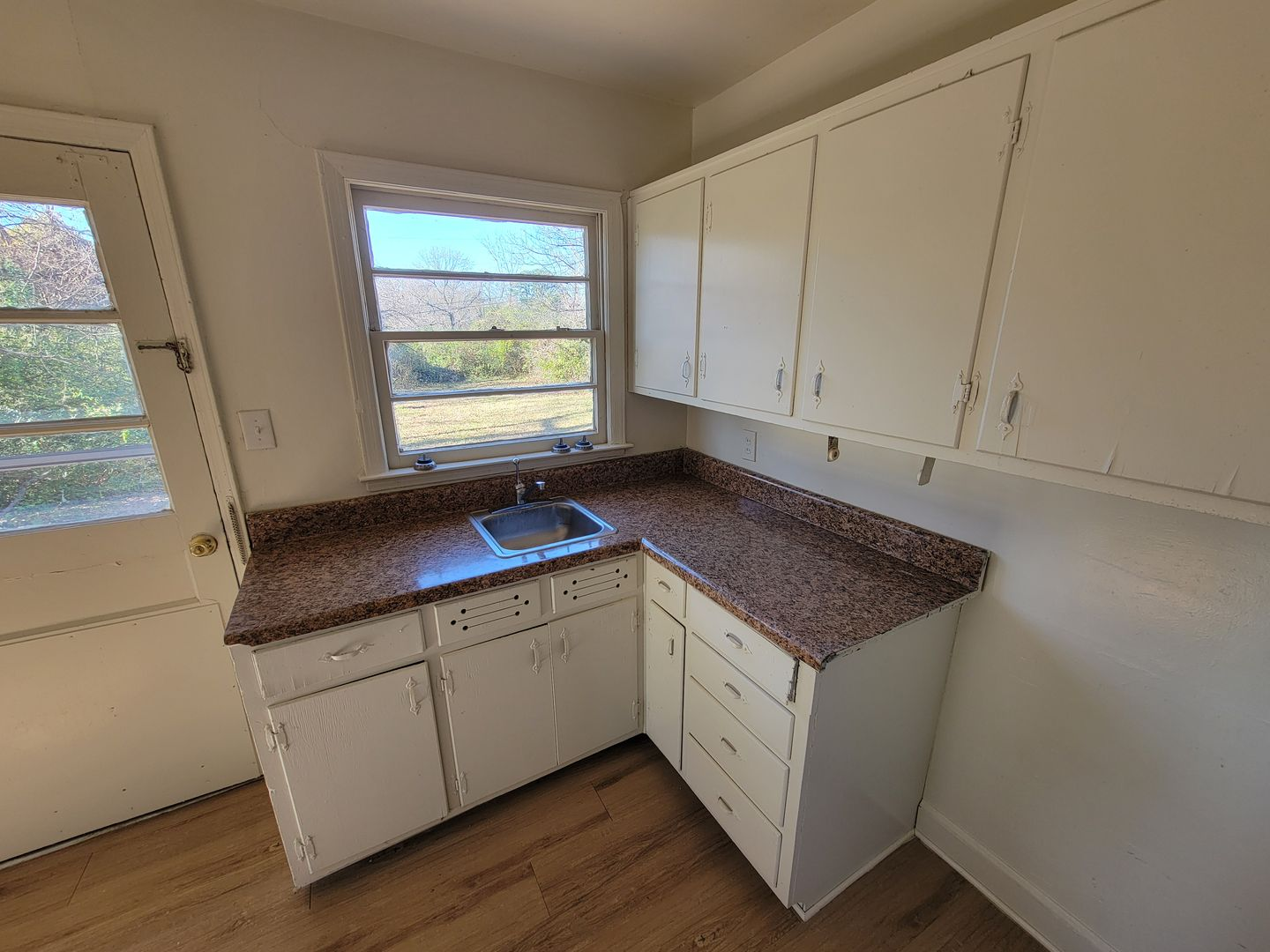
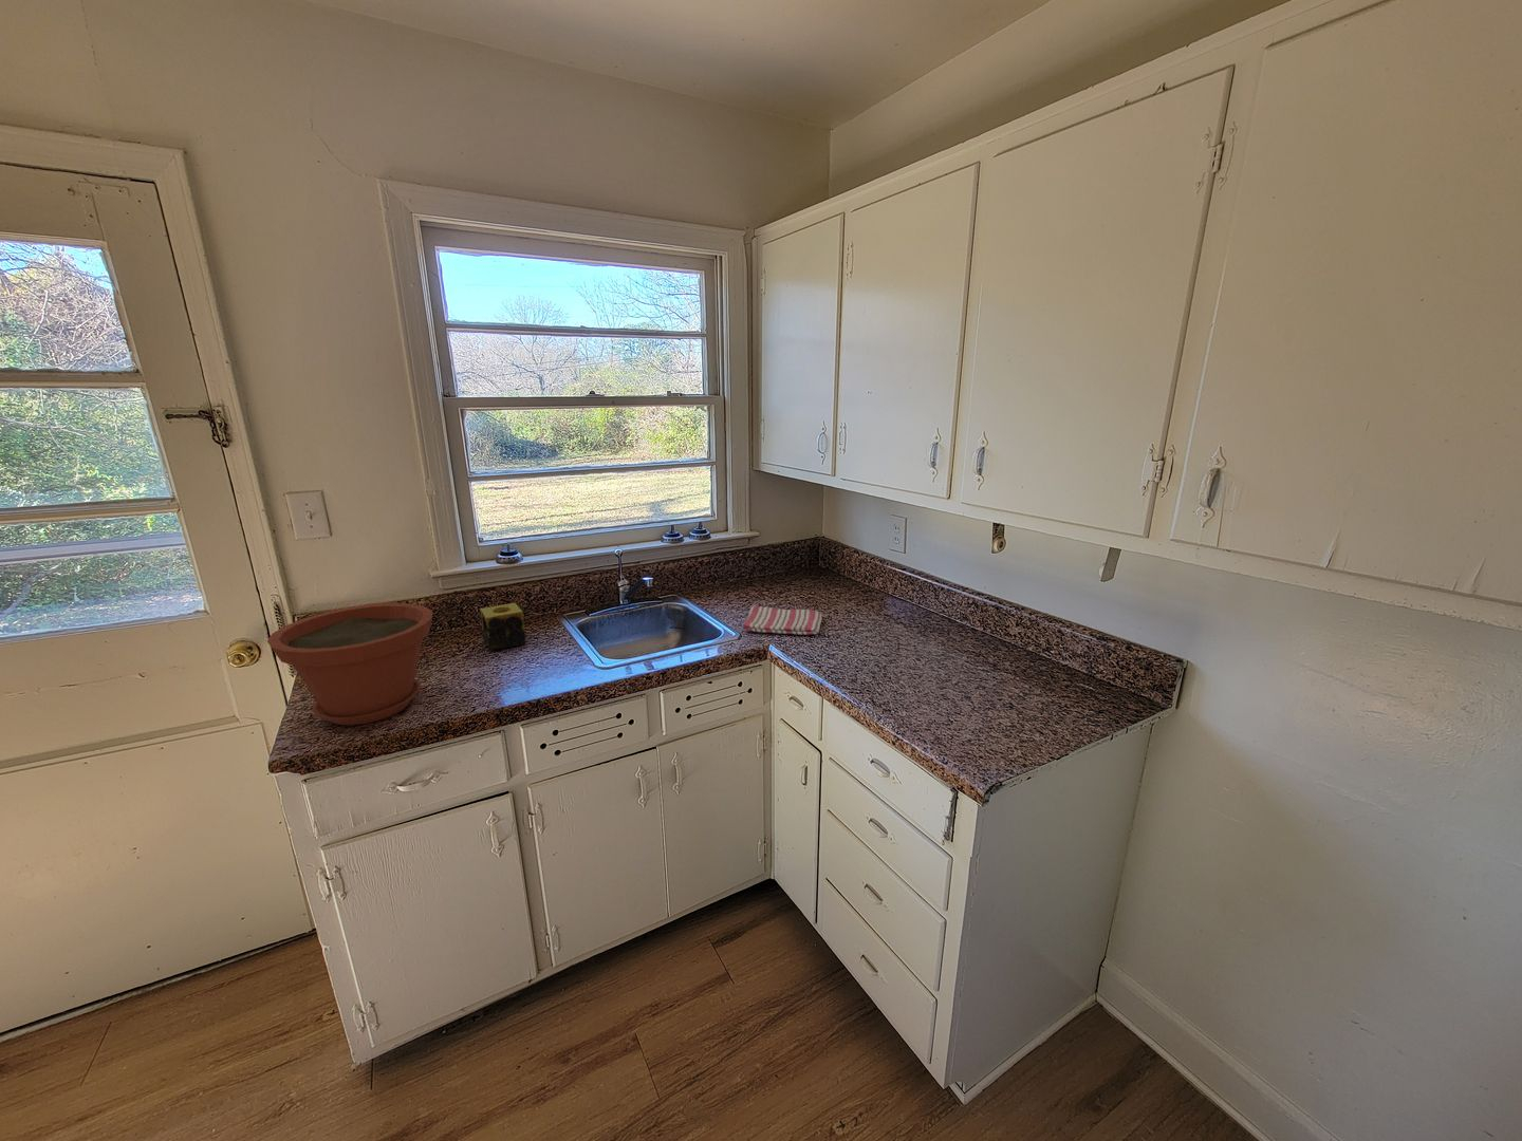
+ dish towel [742,604,823,636]
+ plant pot [266,602,434,726]
+ candle [479,602,527,652]
